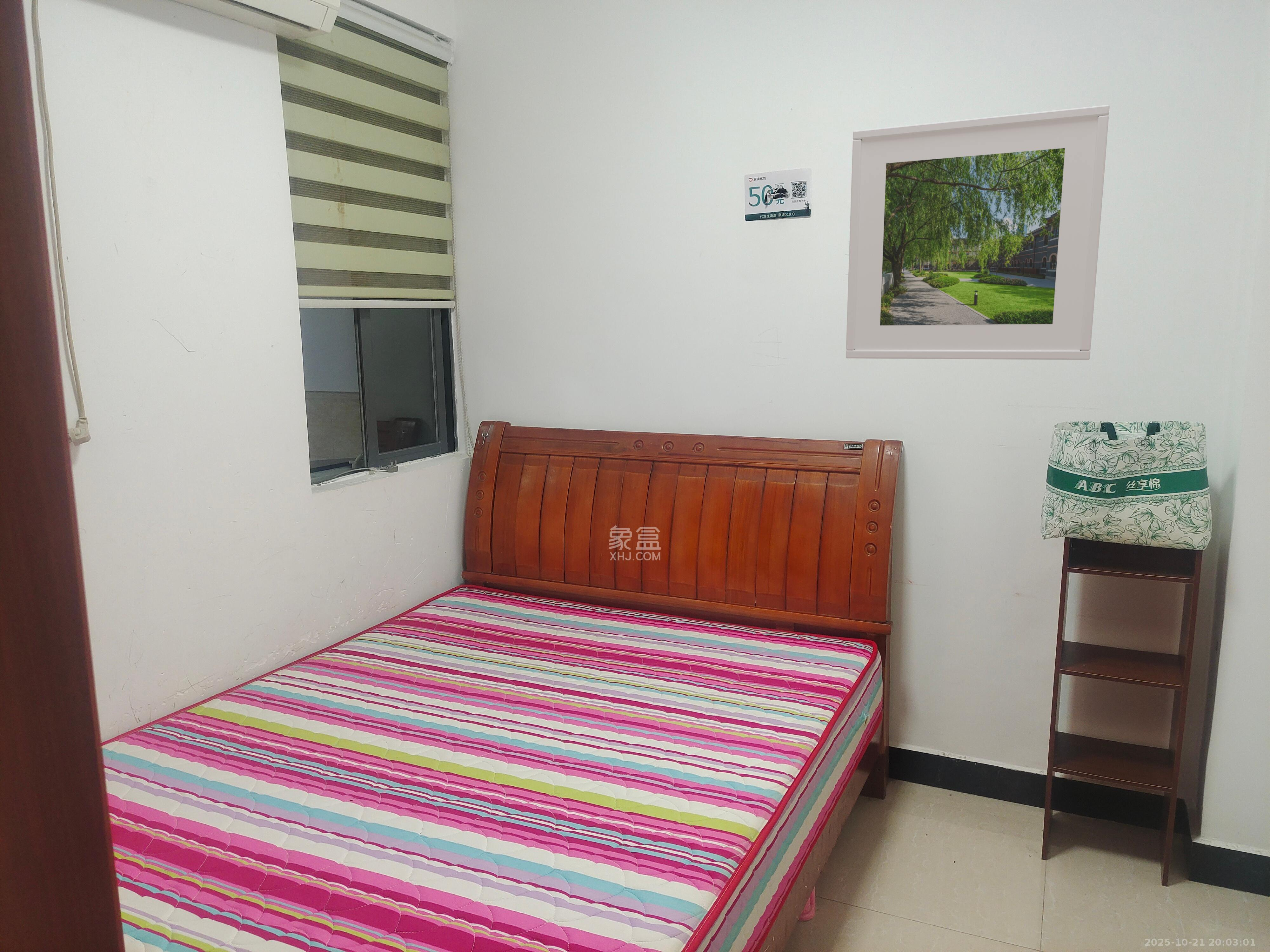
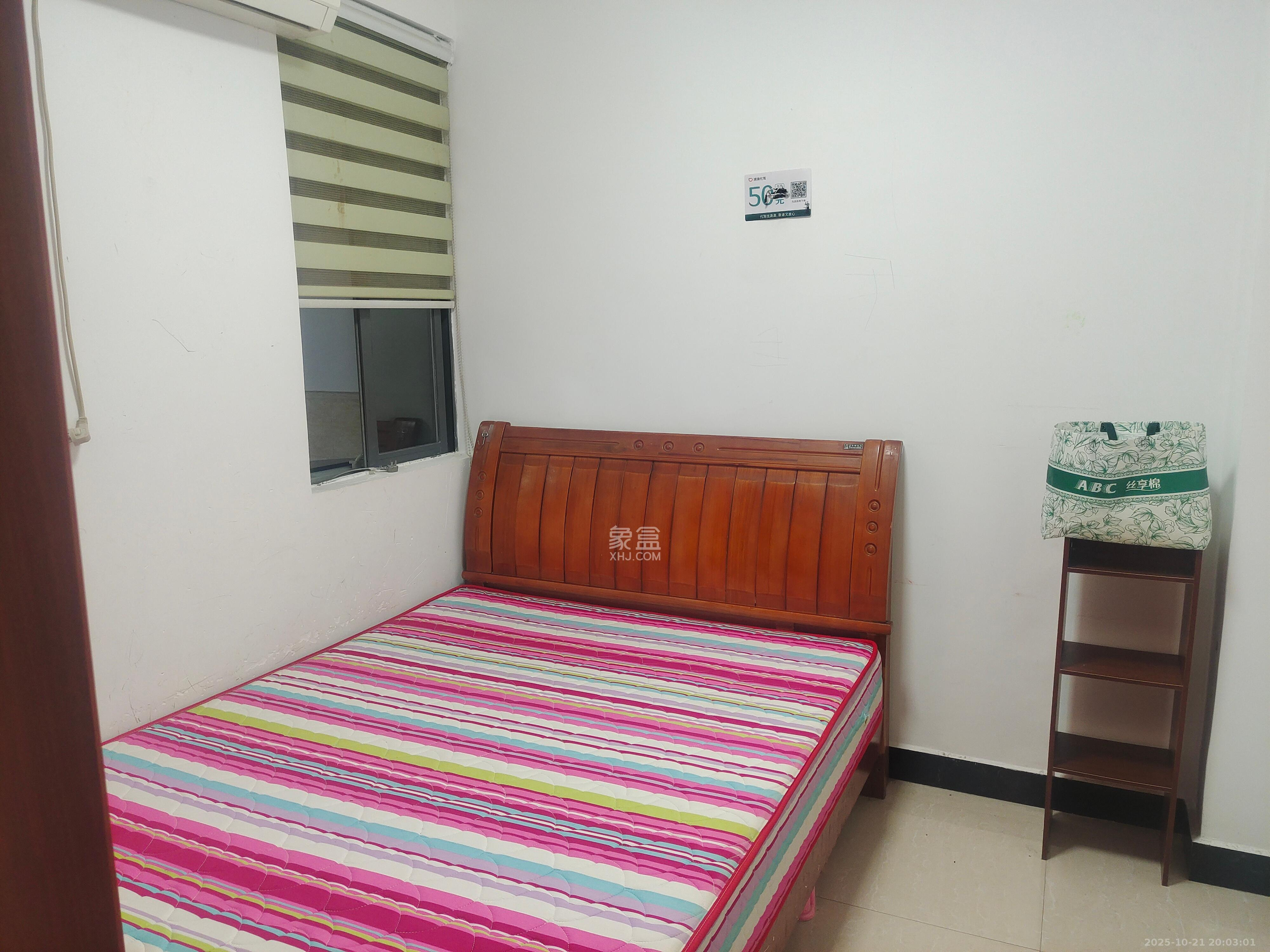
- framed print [846,105,1110,360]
